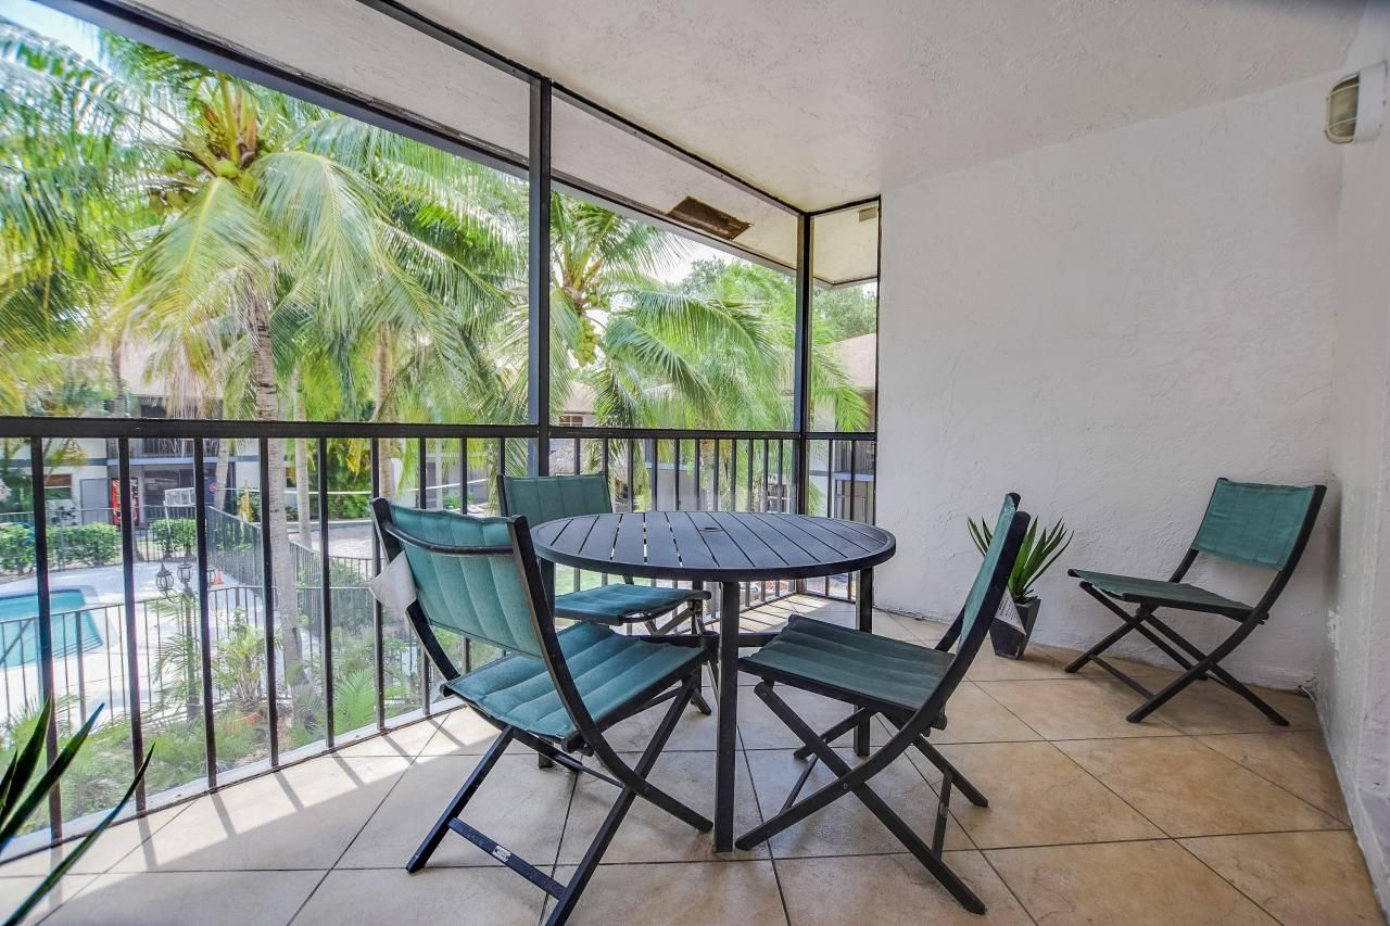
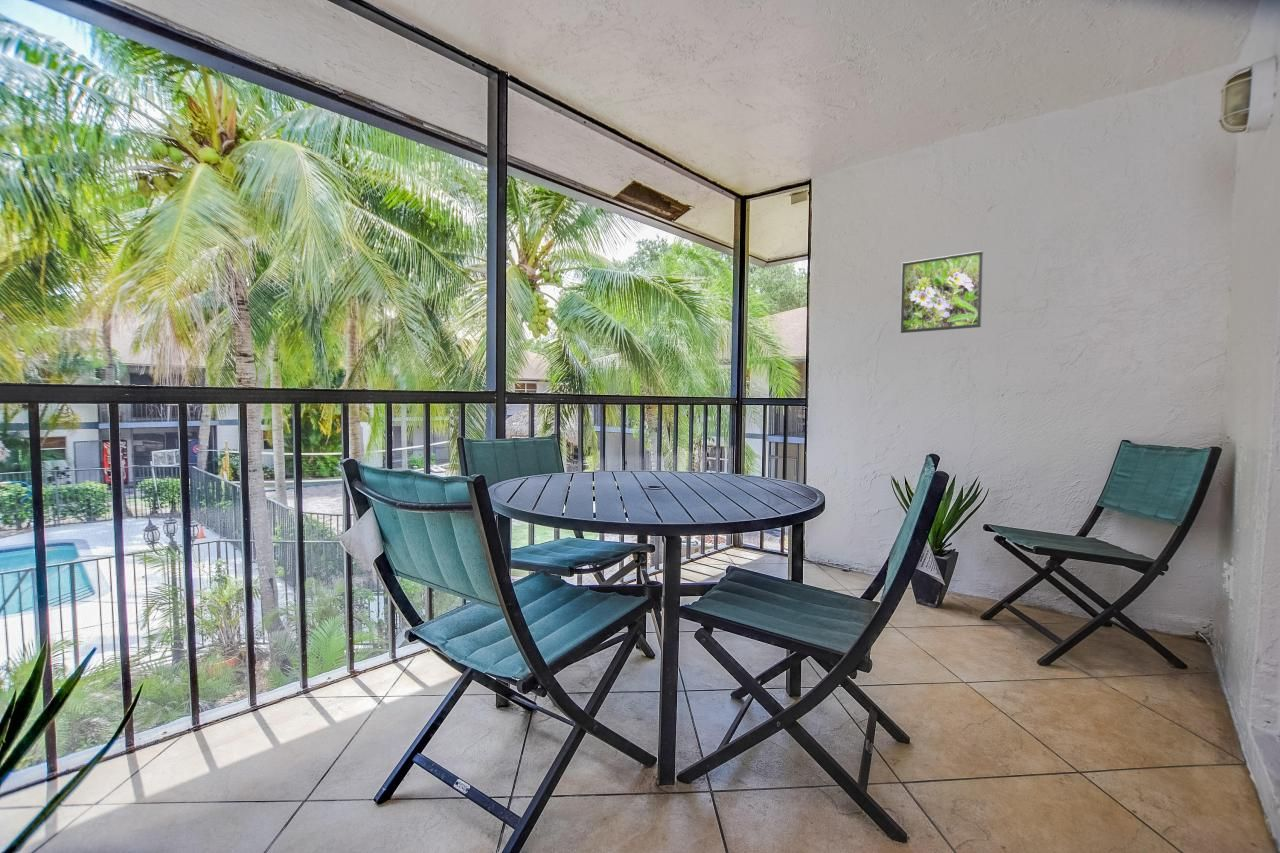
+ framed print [899,250,984,334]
